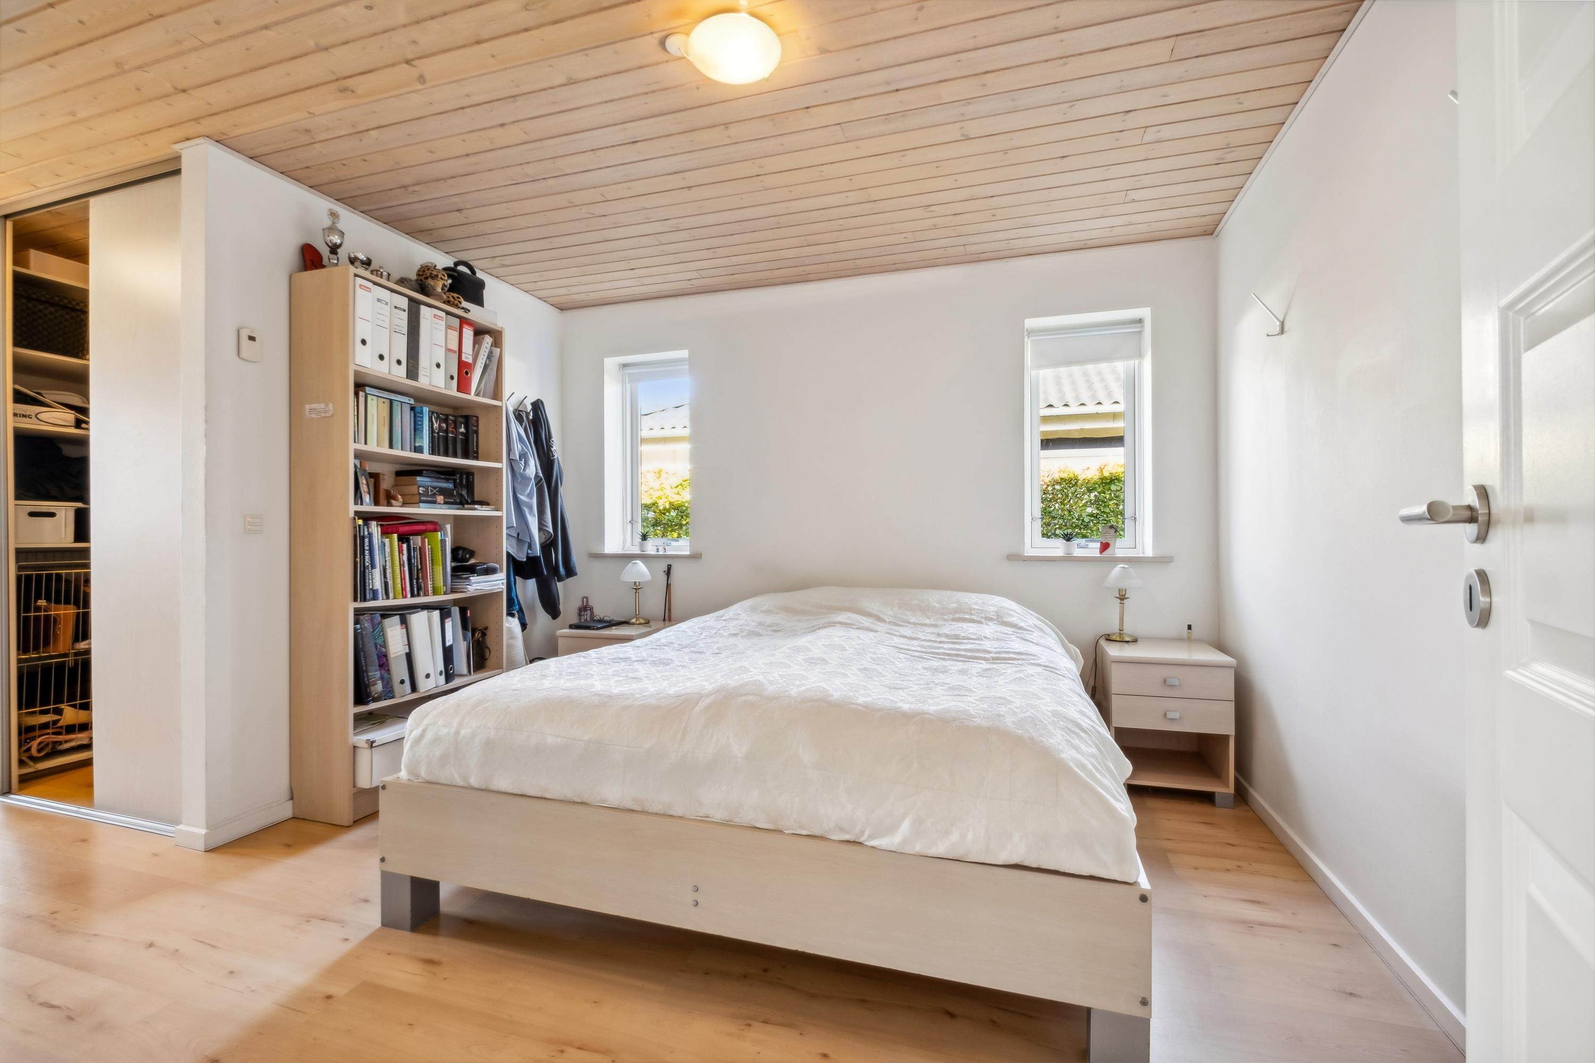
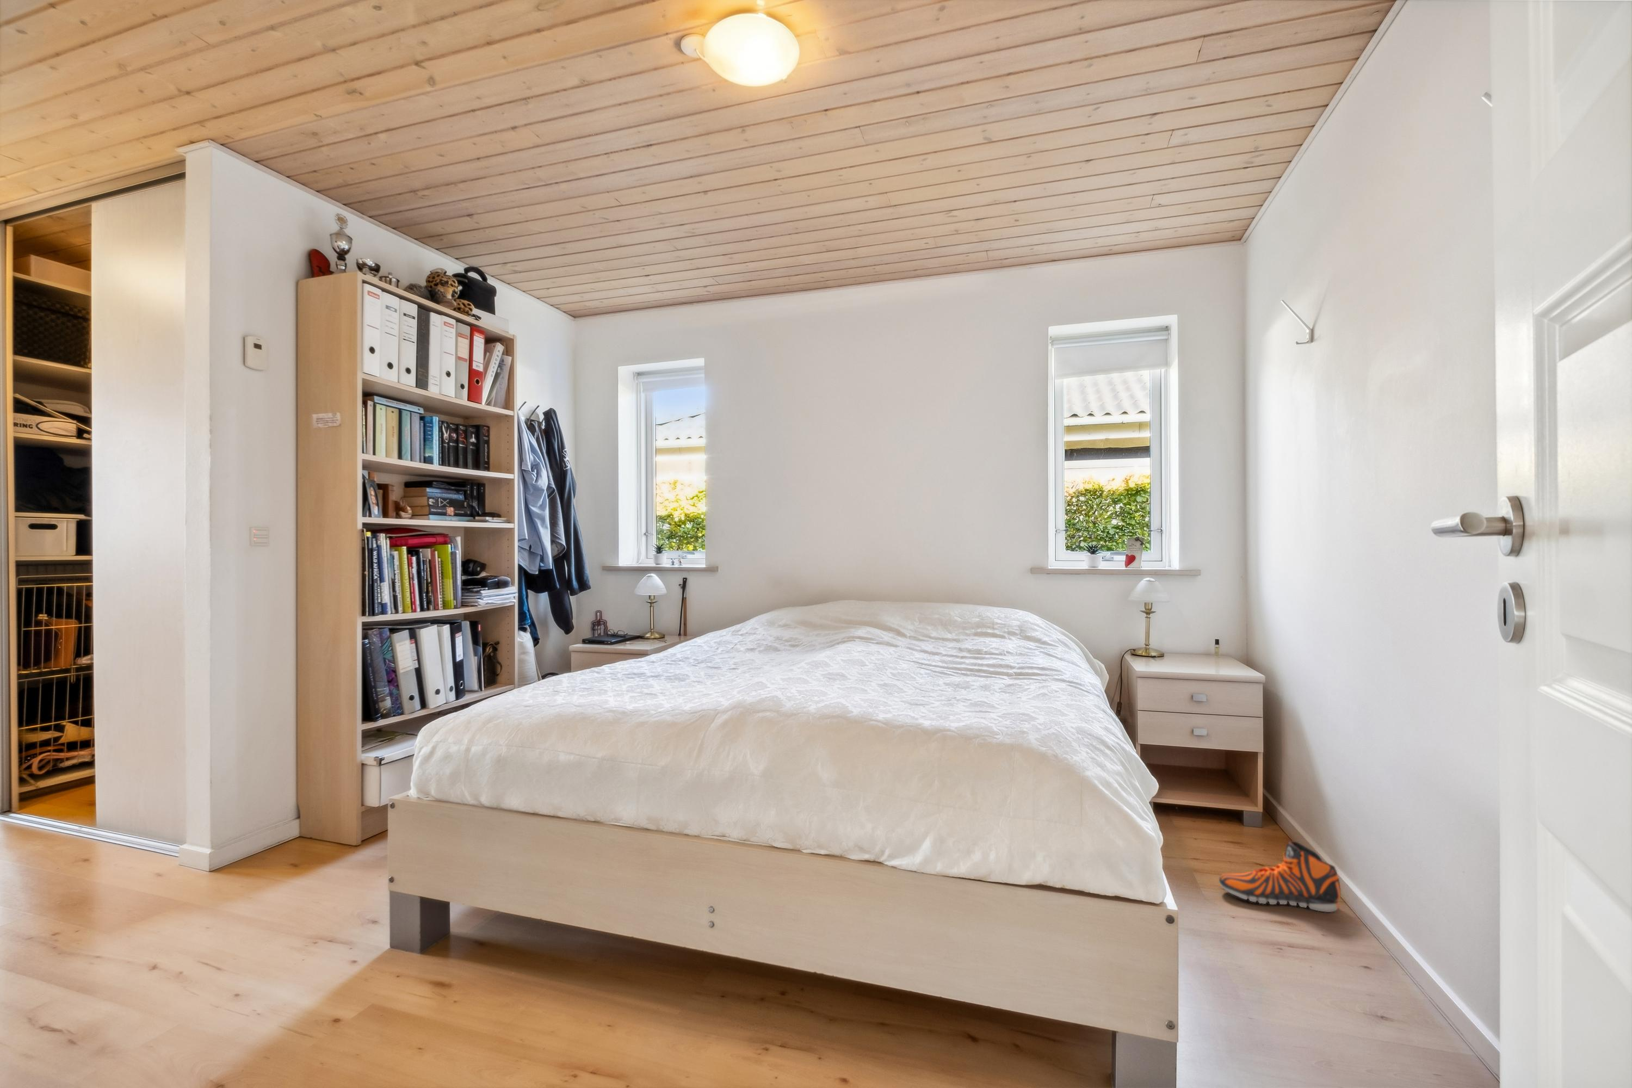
+ sneaker [1219,840,1342,913]
